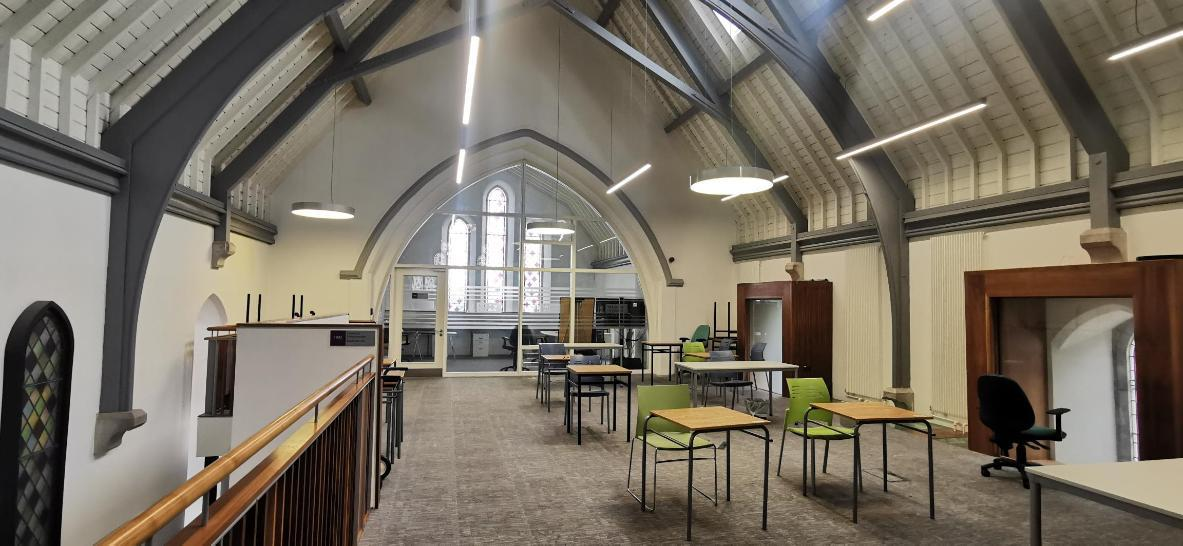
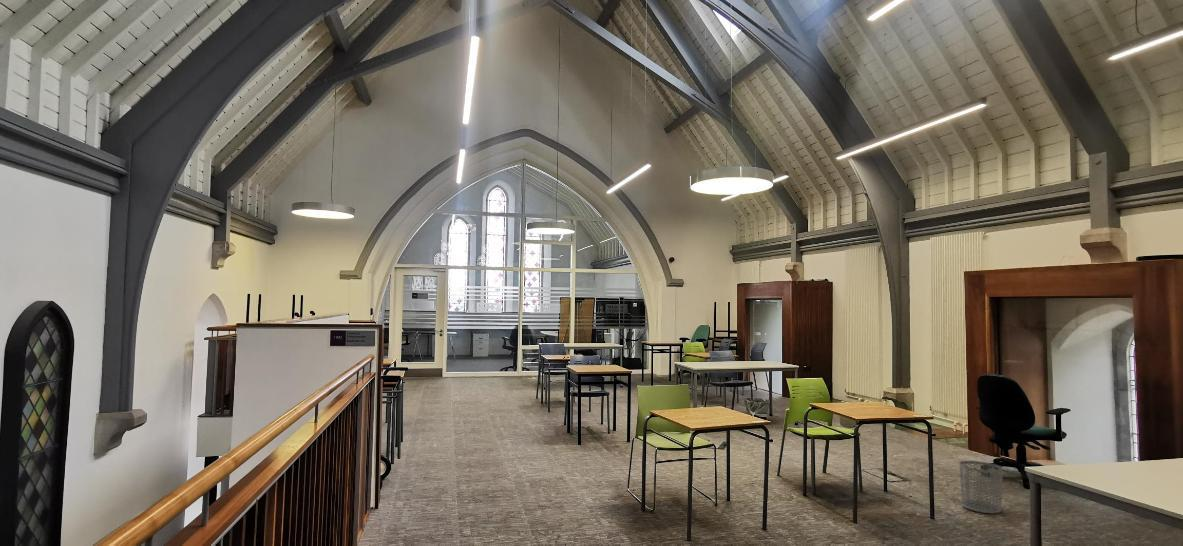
+ waste bin [959,460,1004,514]
